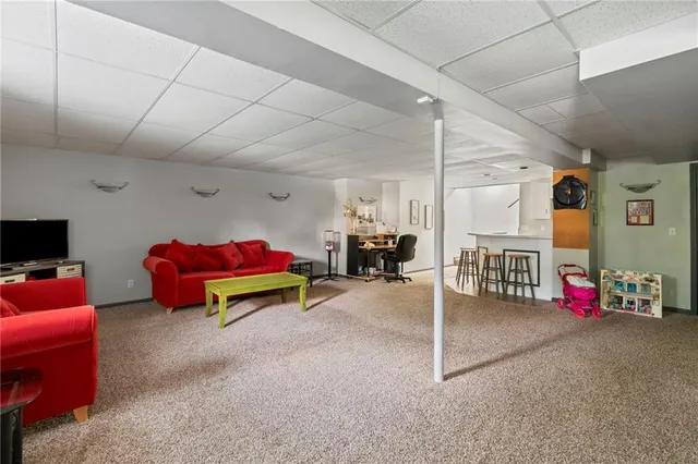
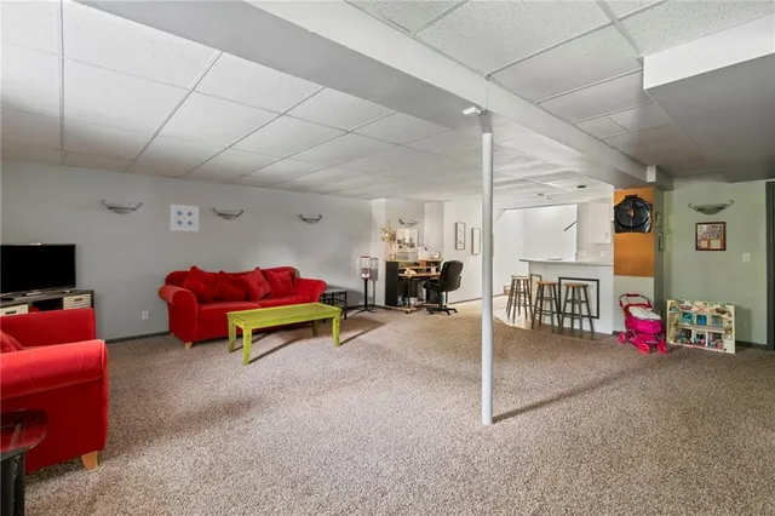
+ wall art [170,203,200,233]
